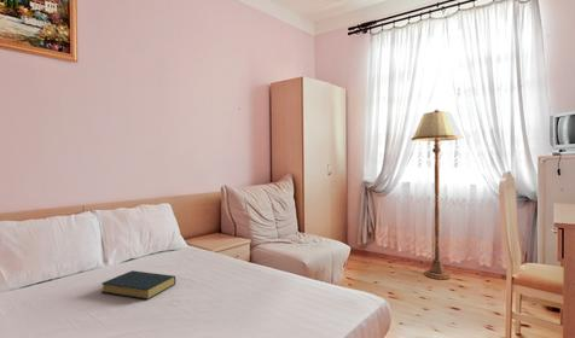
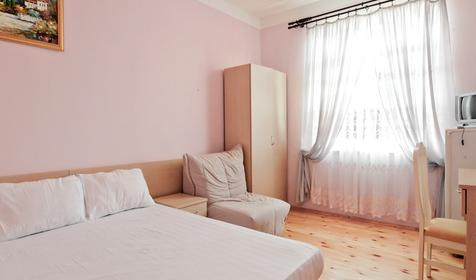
- floor lamp [411,109,465,280]
- hardback book [100,269,176,301]
